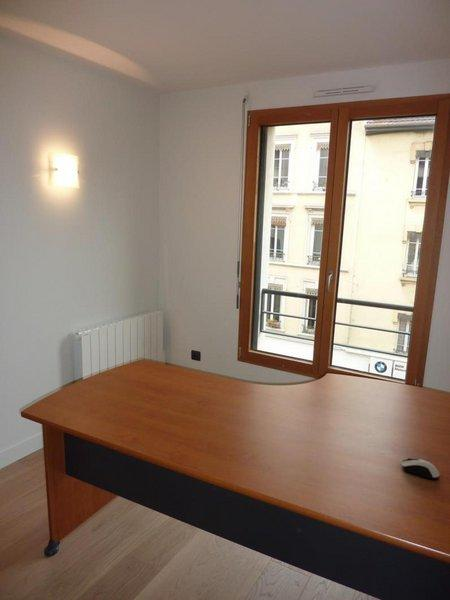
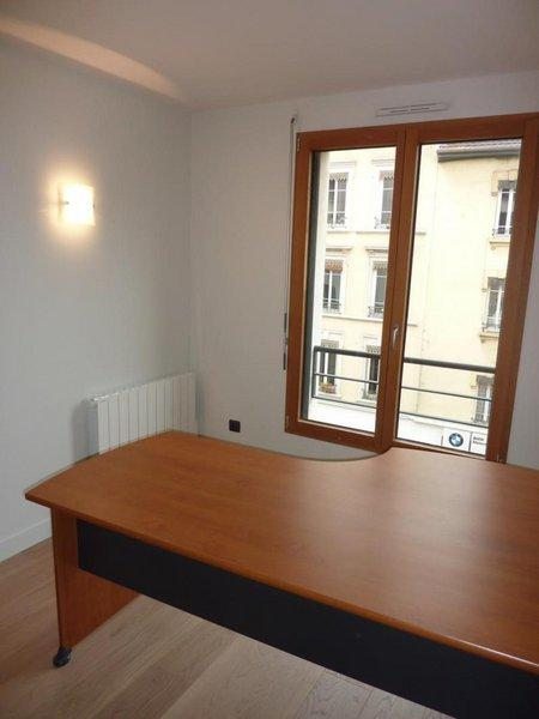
- computer mouse [401,457,440,480]
